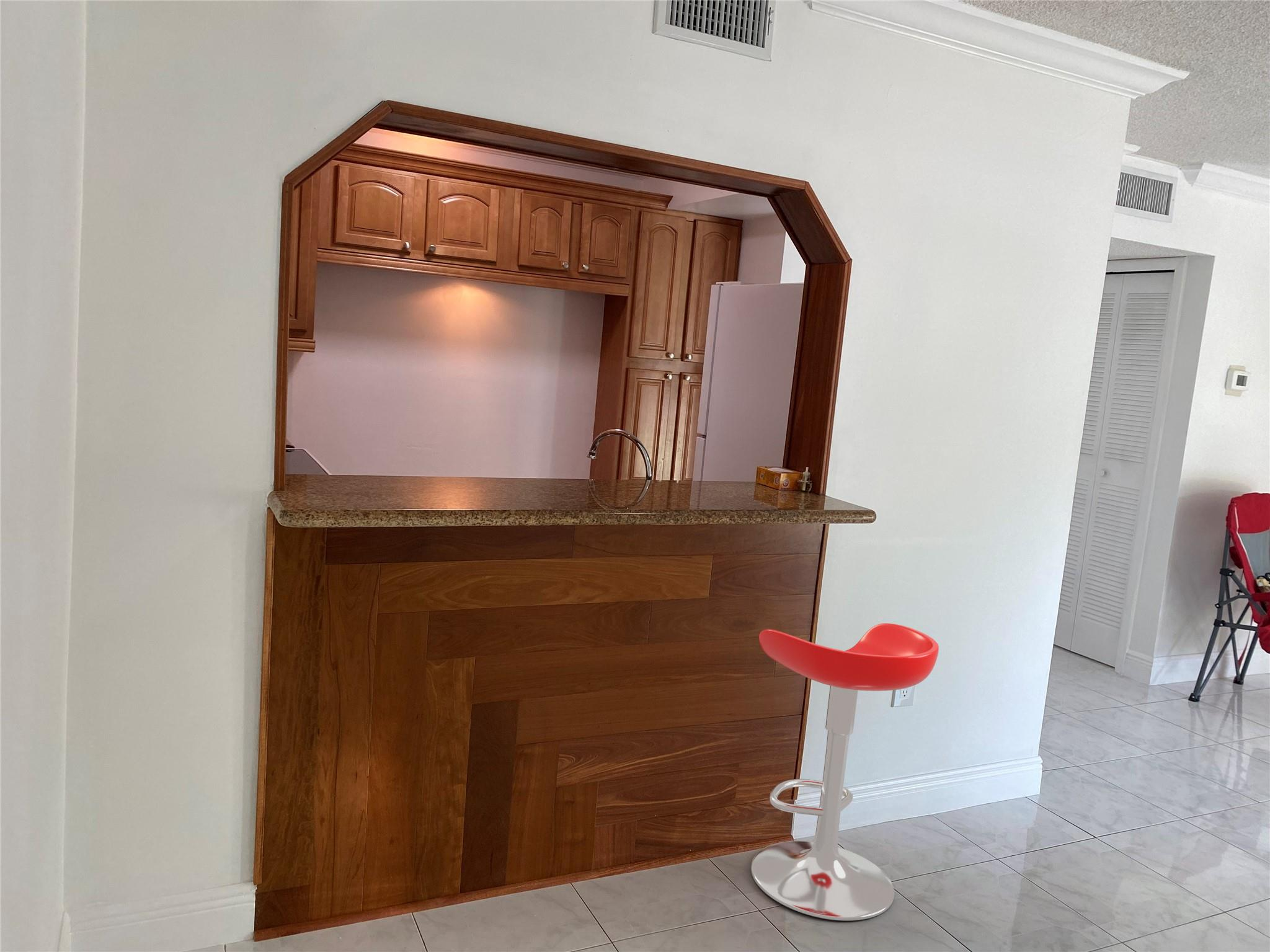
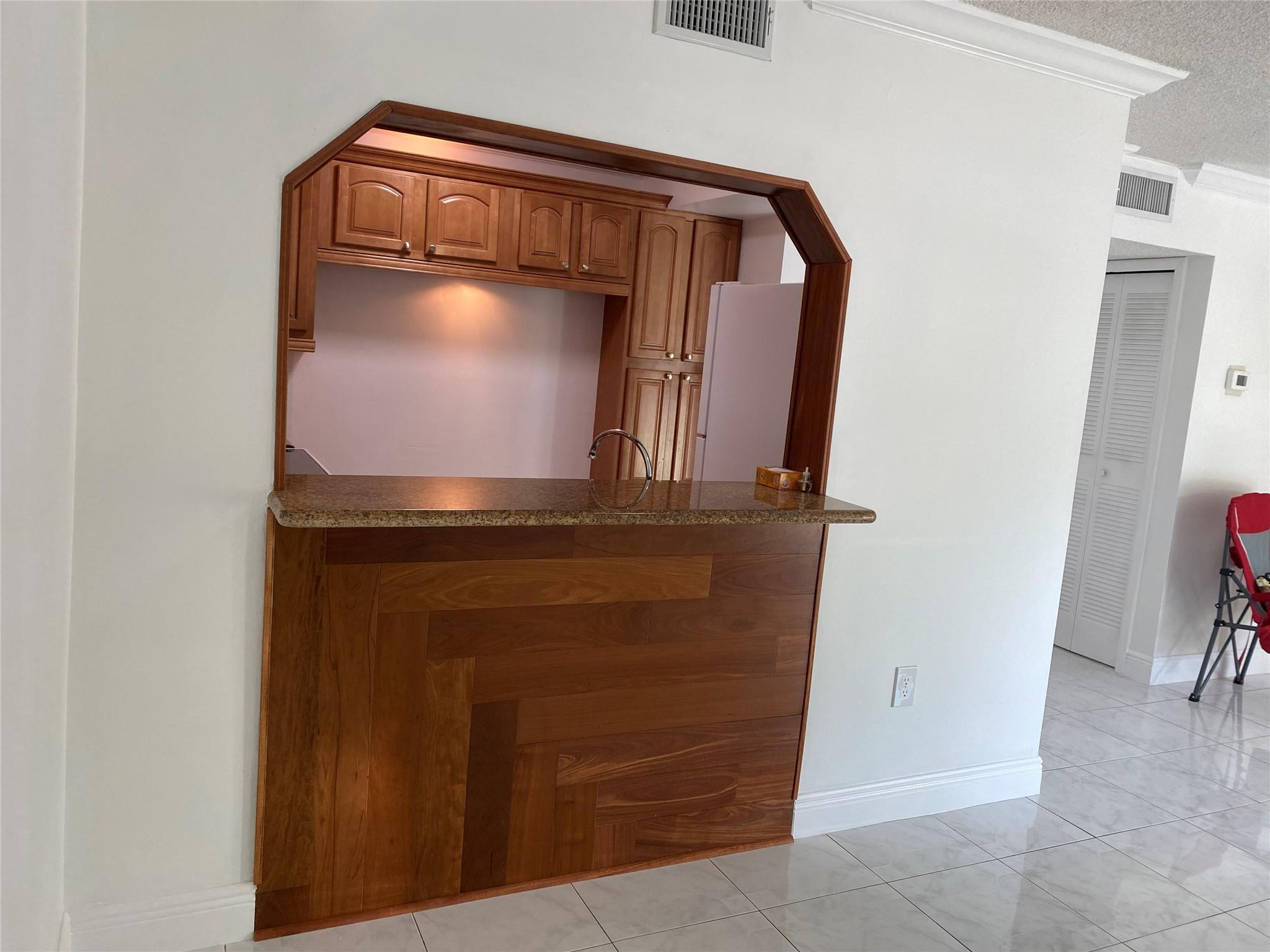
- bar stool [750,623,939,921]
